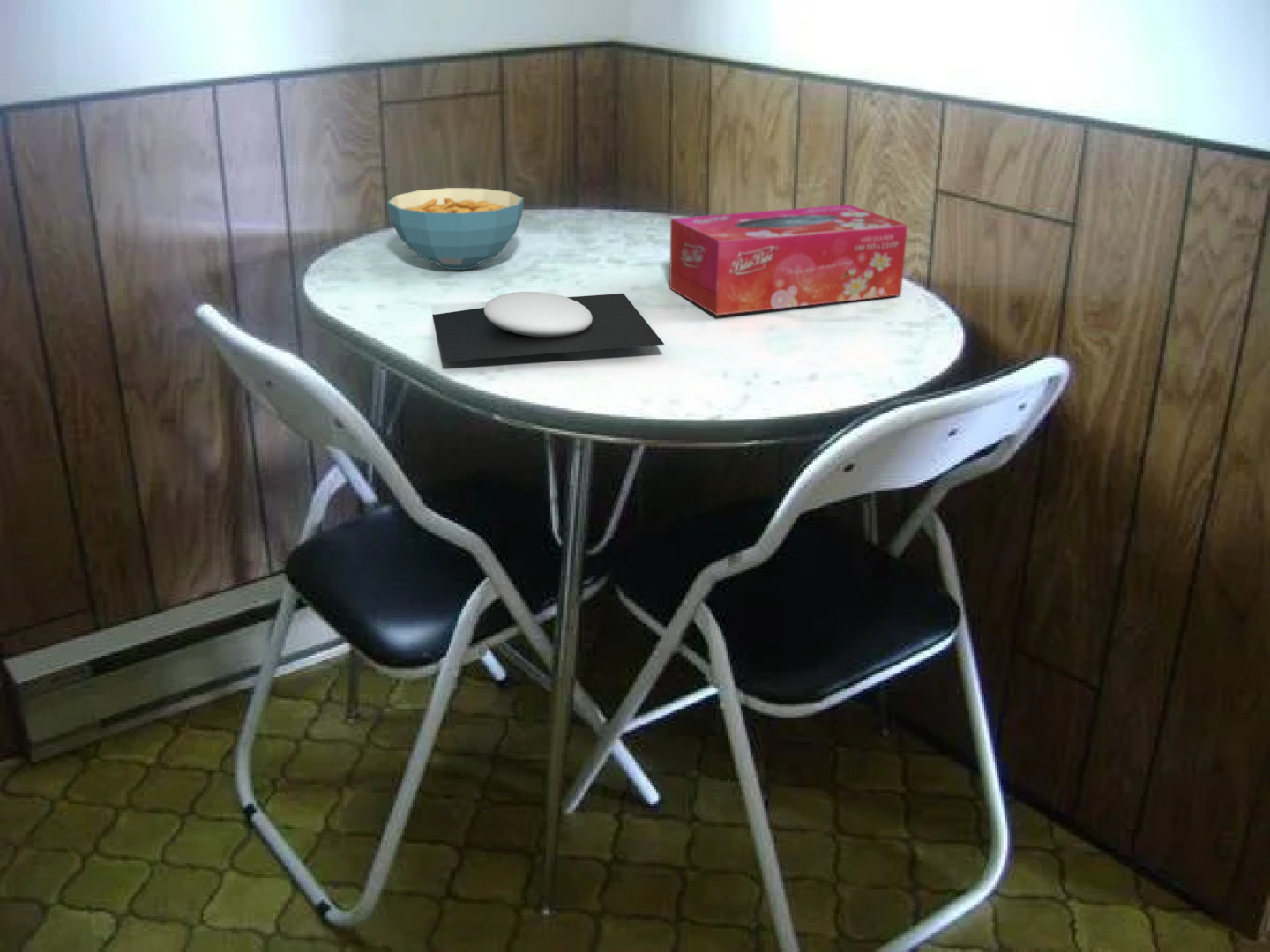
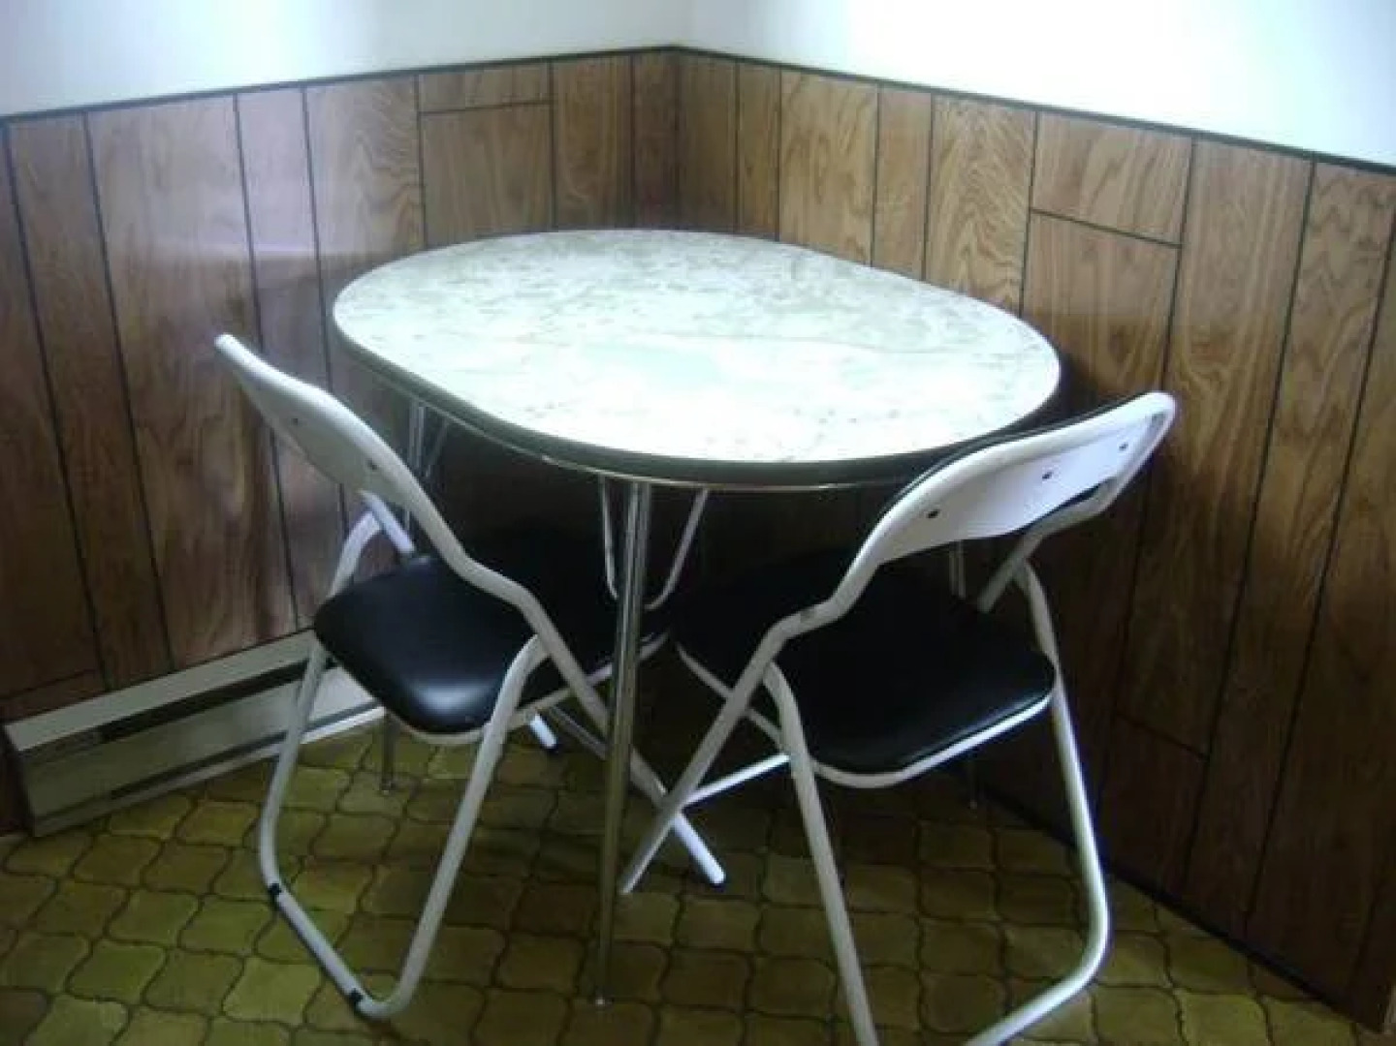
- tissue box [669,204,908,316]
- plate [432,291,665,362]
- cereal bowl [386,187,525,271]
